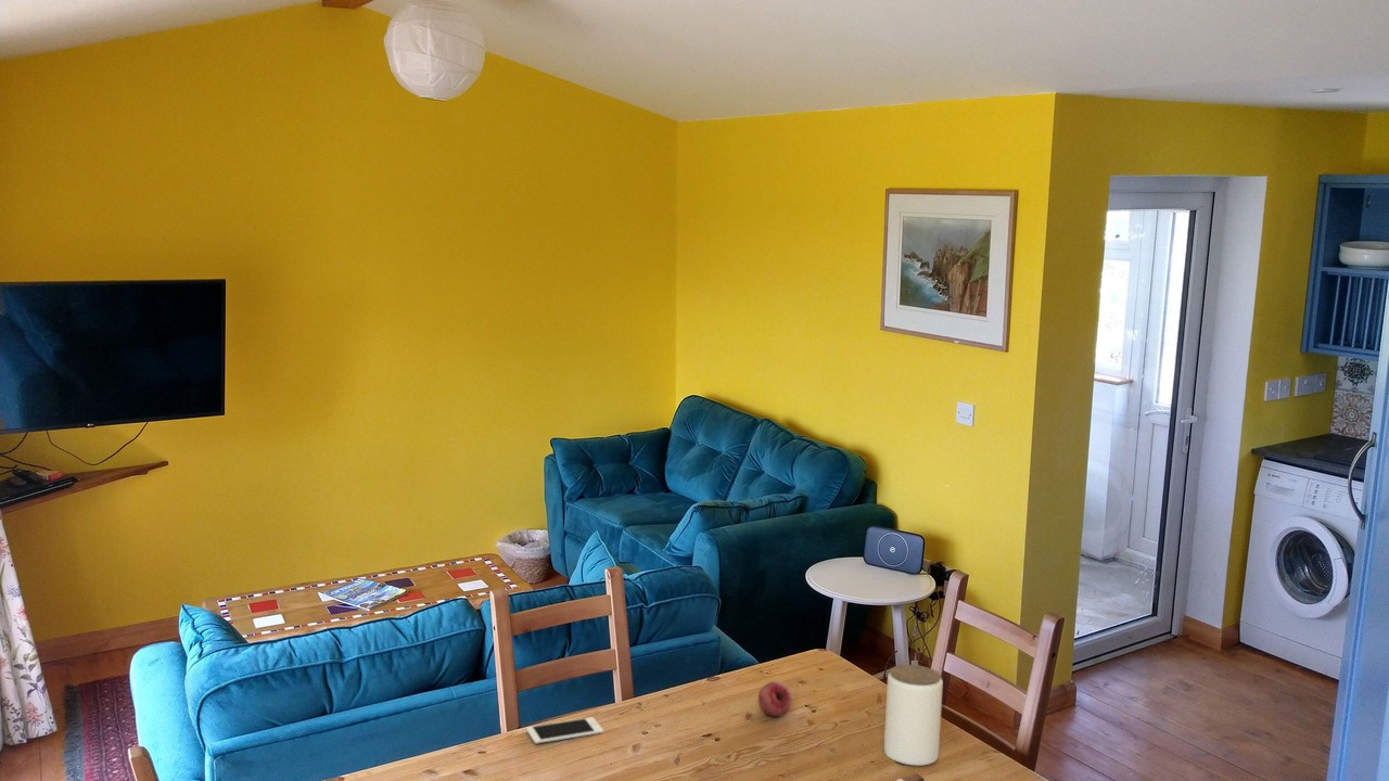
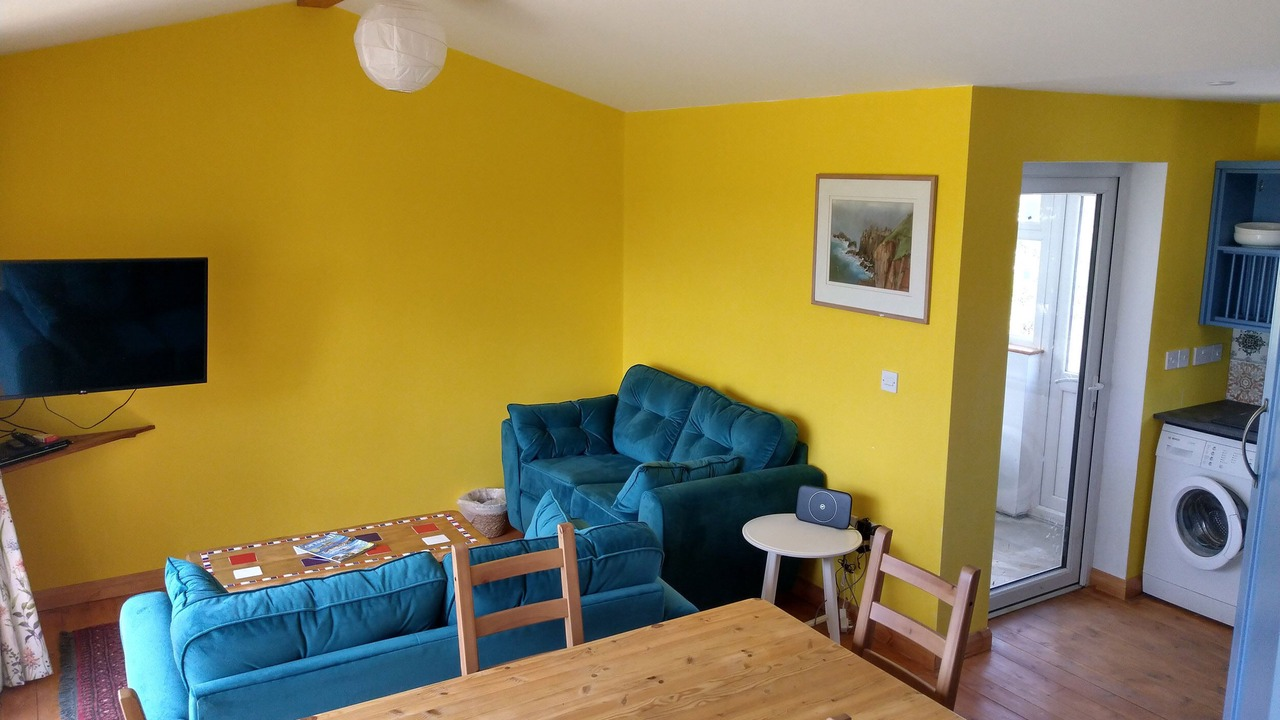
- fruit [757,680,793,717]
- jar [883,664,944,767]
- cell phone [525,716,604,744]
